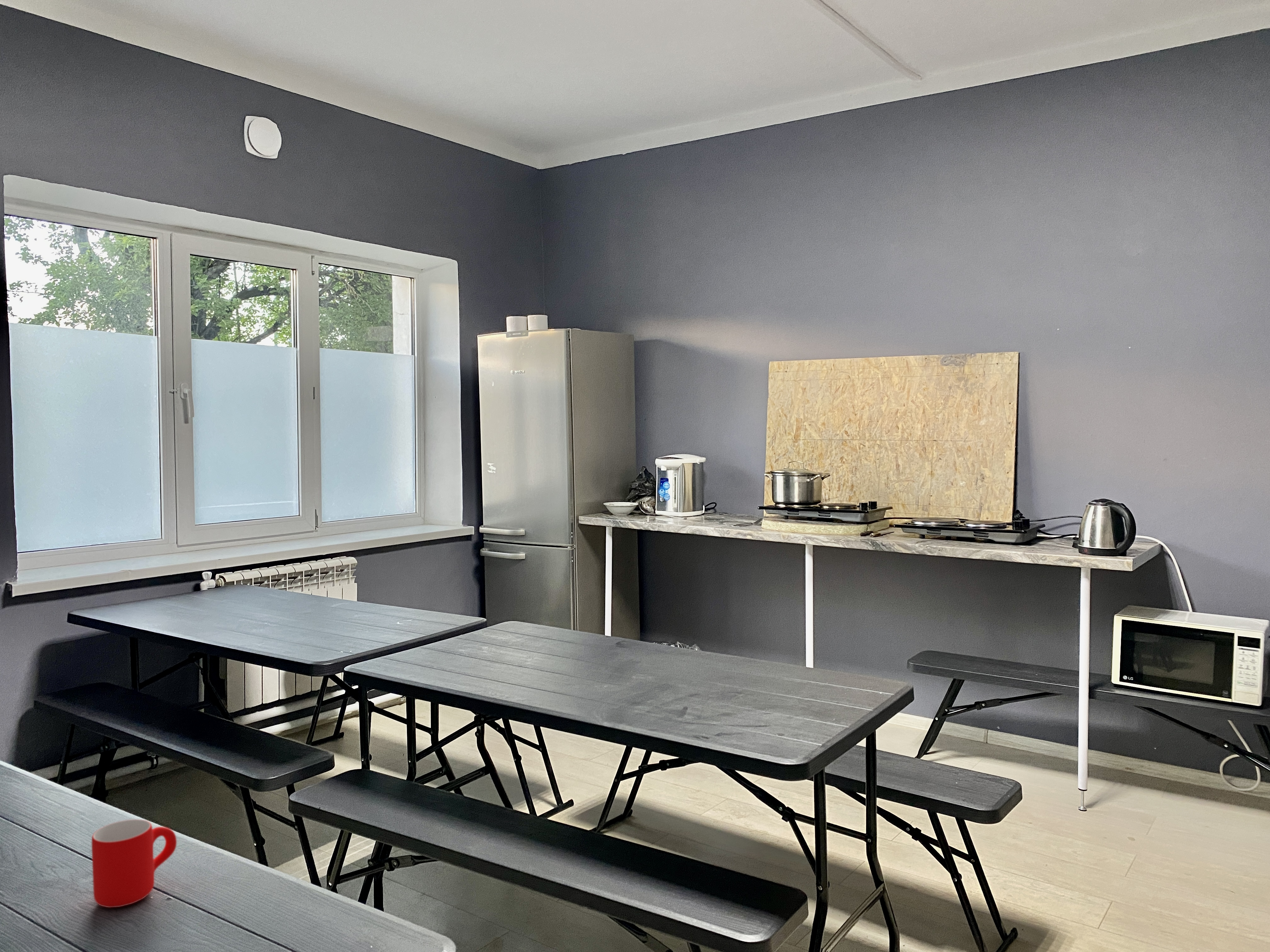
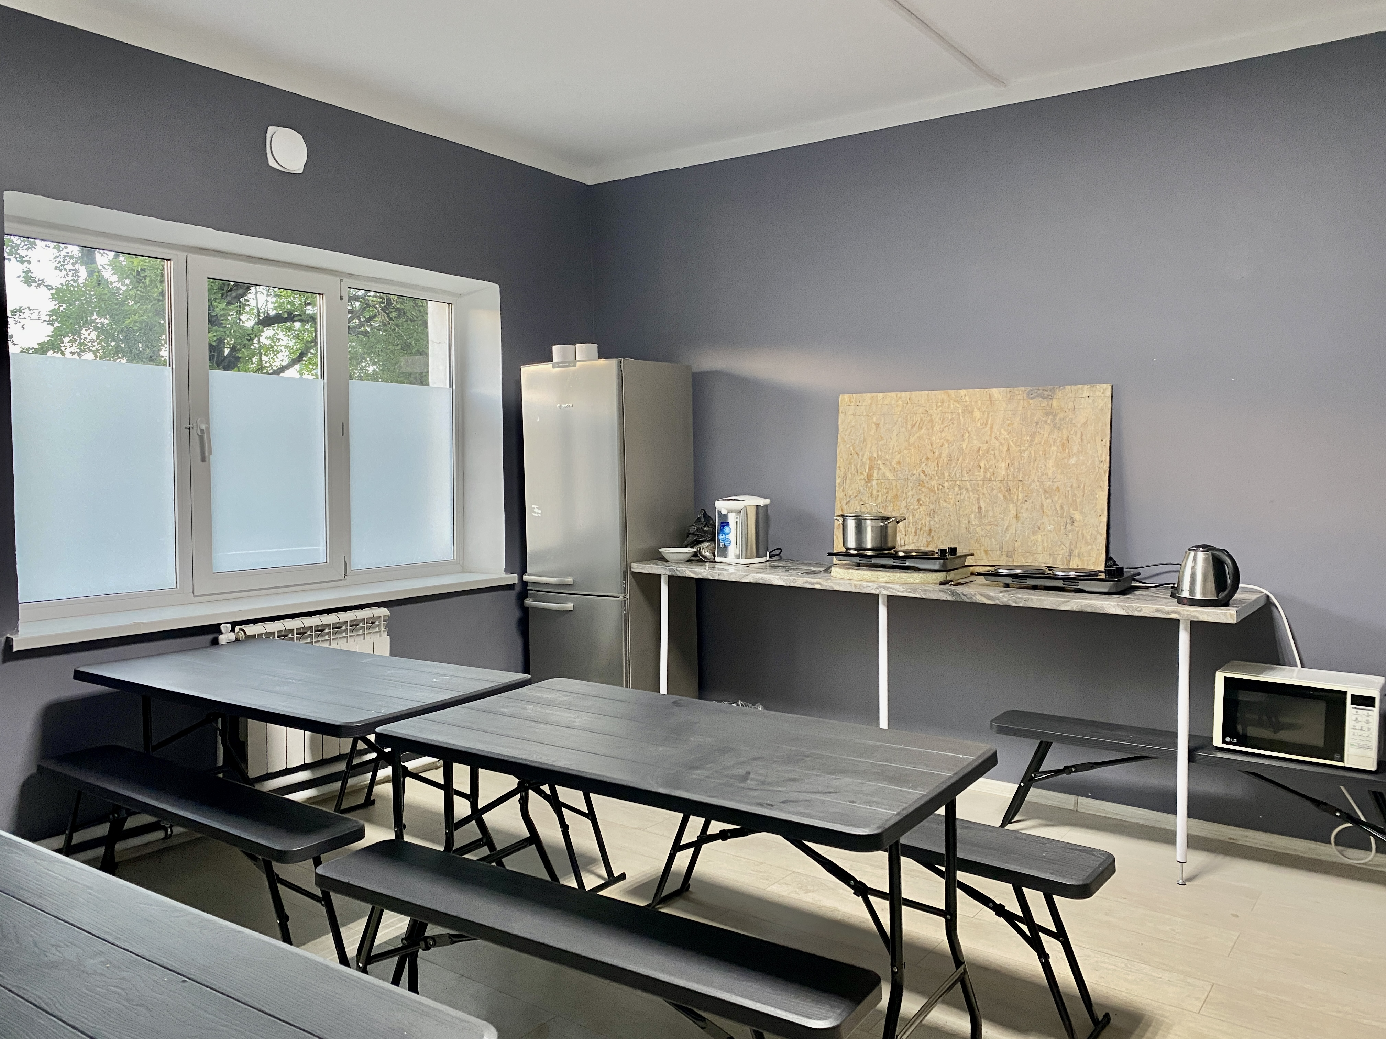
- mug [91,819,177,908]
